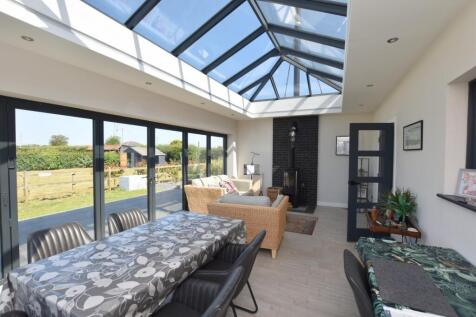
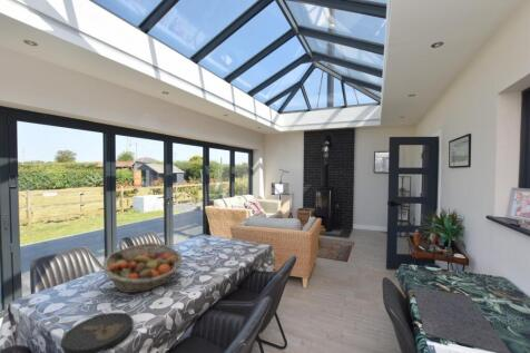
+ fruit basket [101,242,184,294]
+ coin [60,312,135,353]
